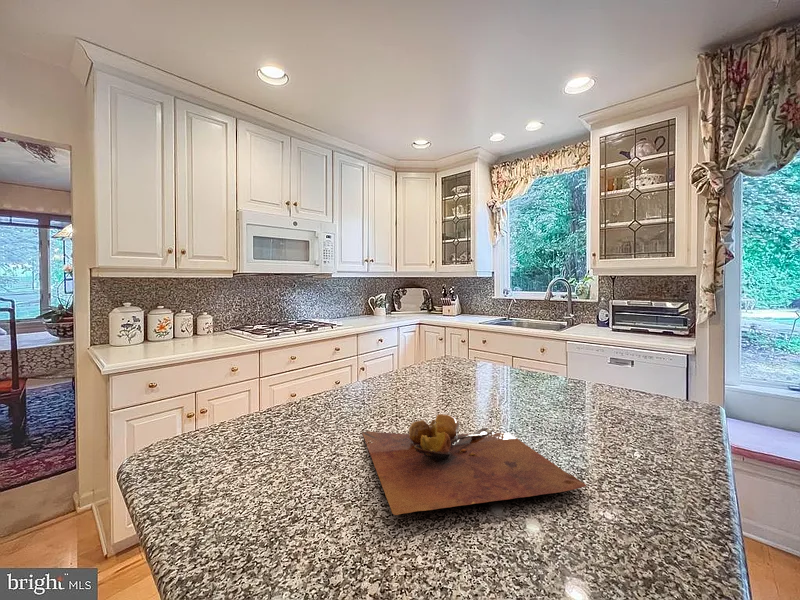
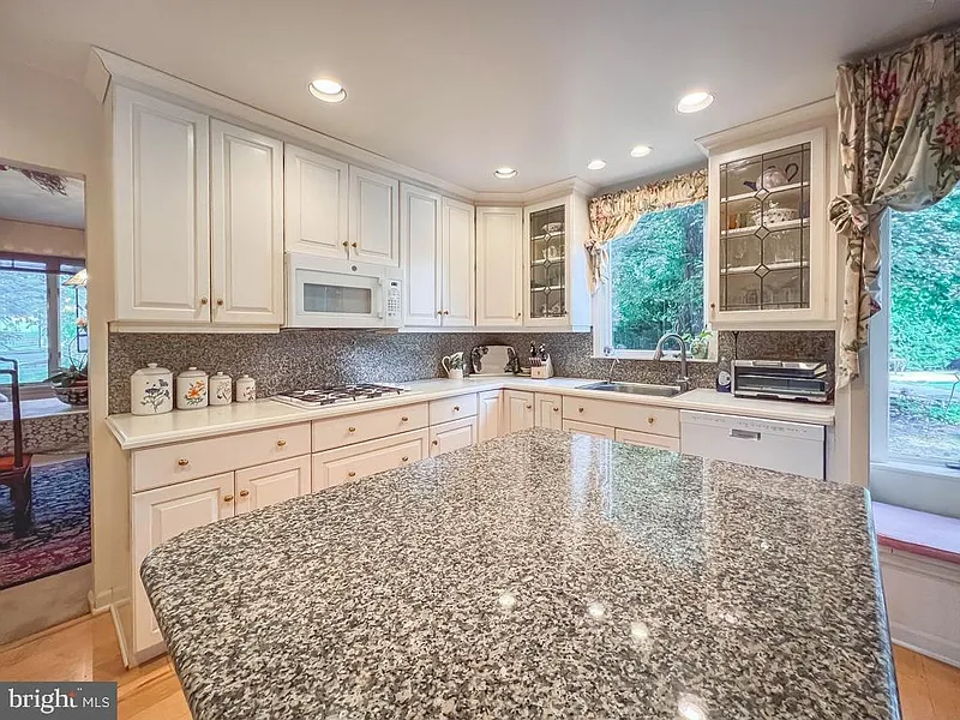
- cutting board [361,413,587,516]
